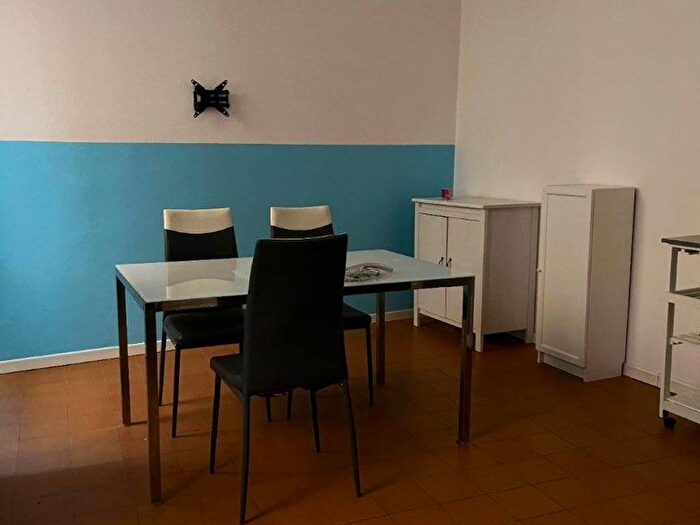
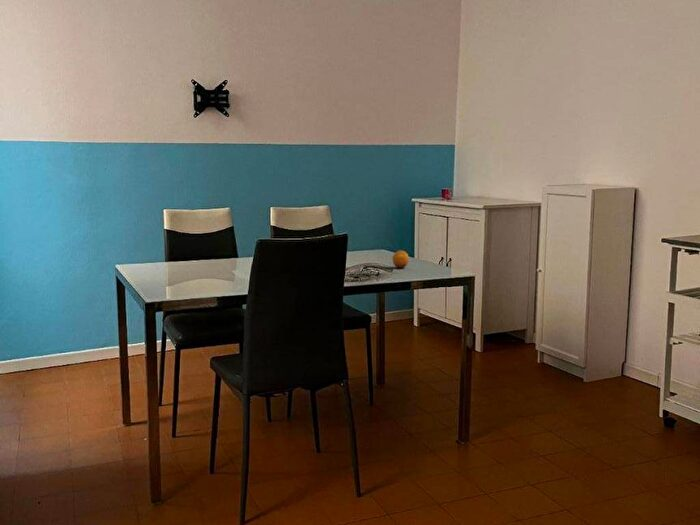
+ fruit [391,249,409,269]
